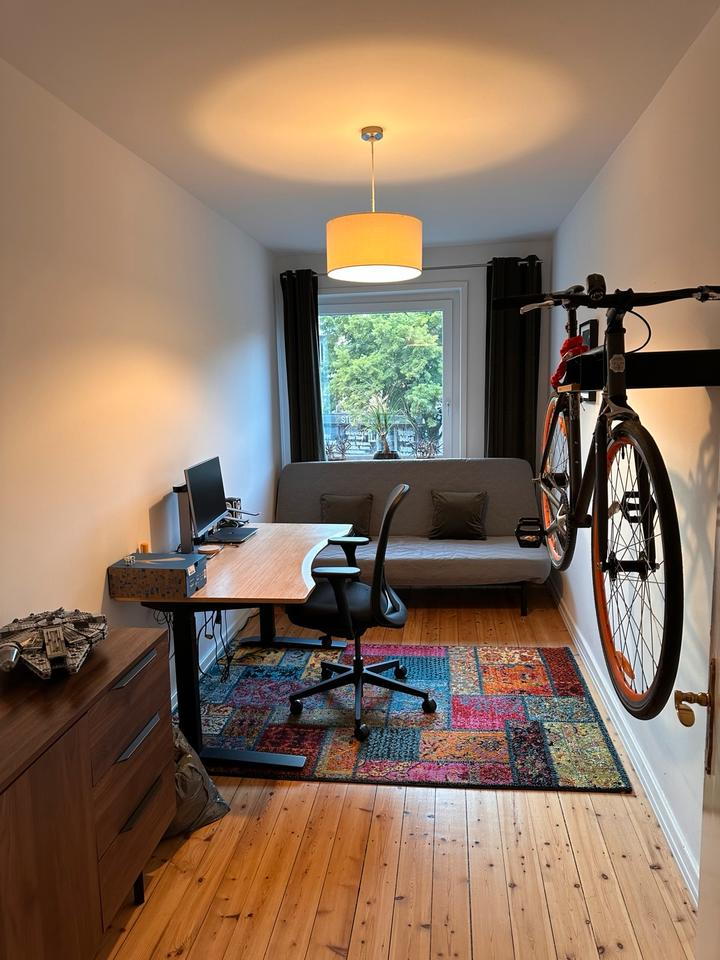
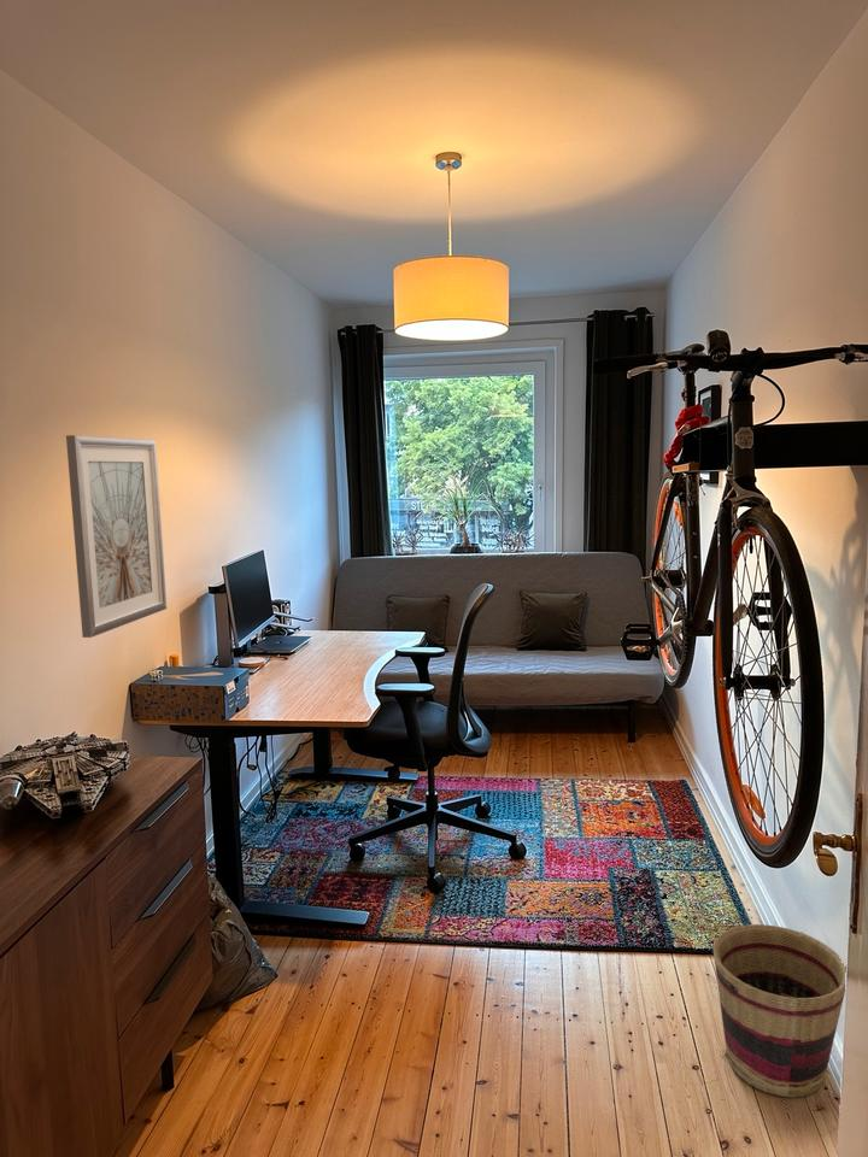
+ basket [712,923,848,1098]
+ picture frame [65,434,168,639]
